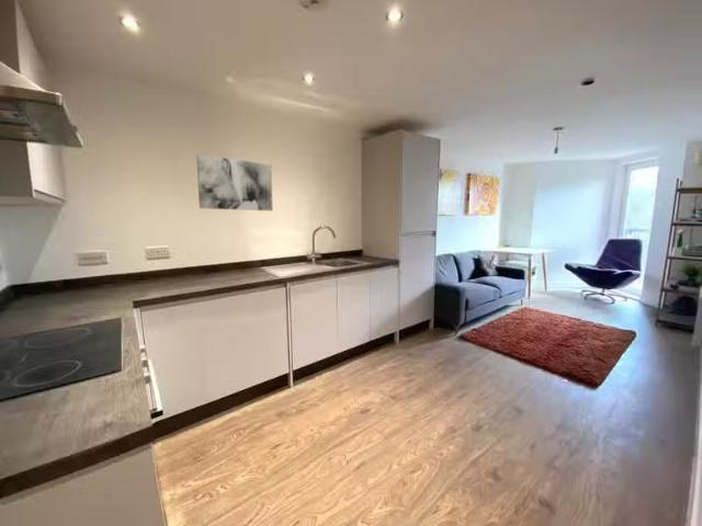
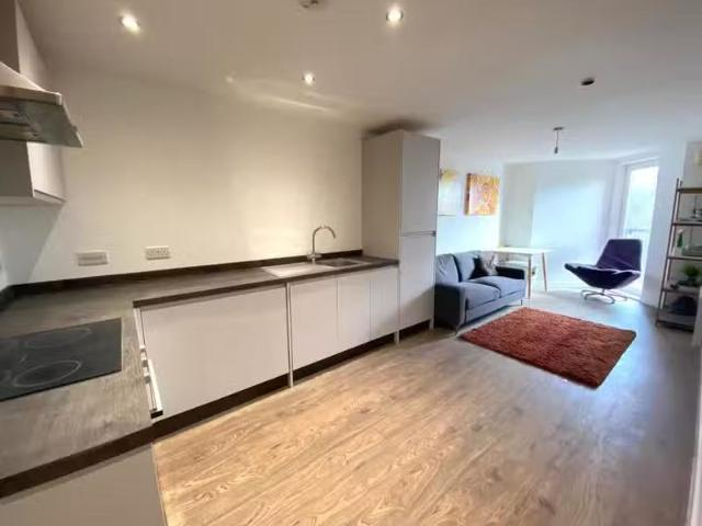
- wall art [195,153,273,211]
